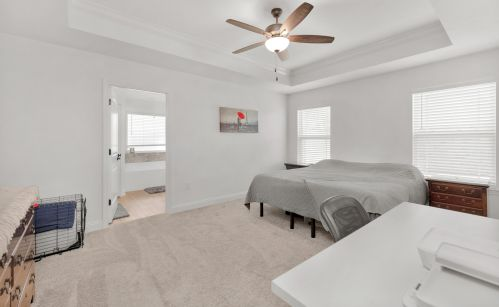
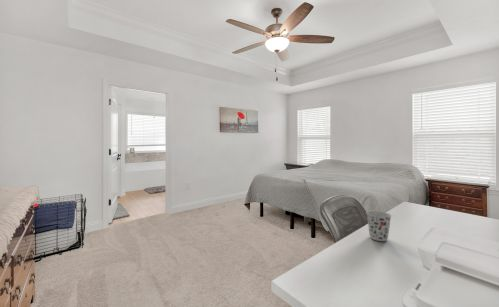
+ cup [366,210,393,242]
